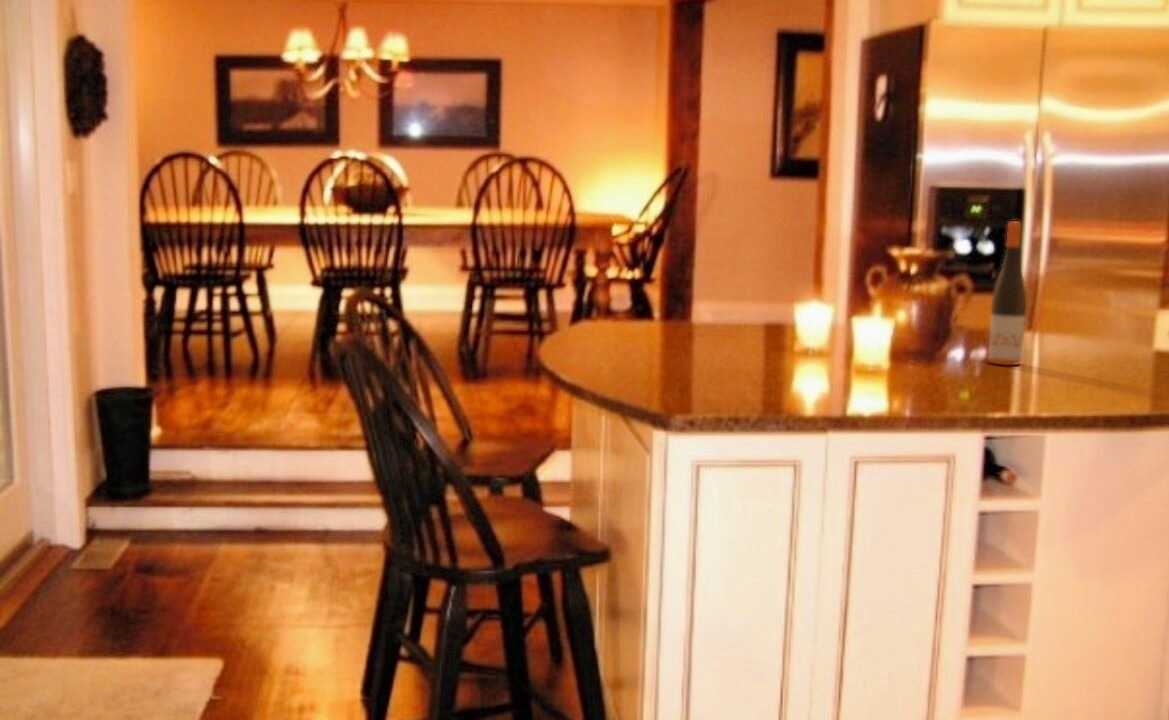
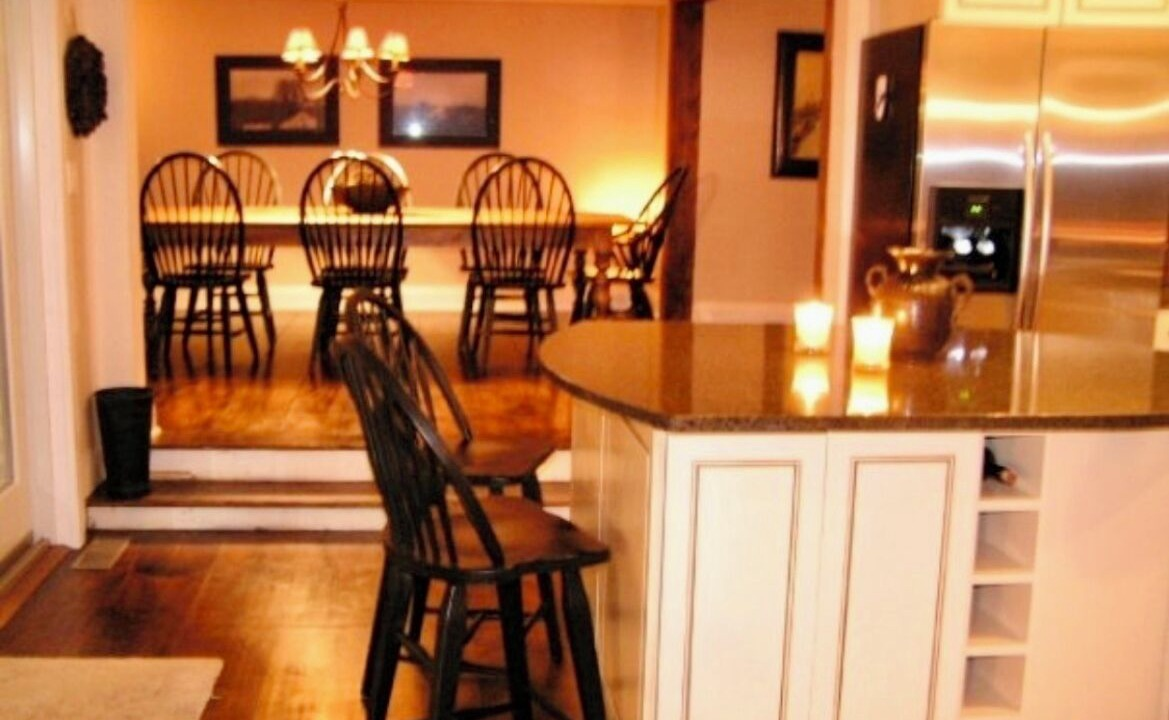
- wine bottle [987,220,1027,366]
